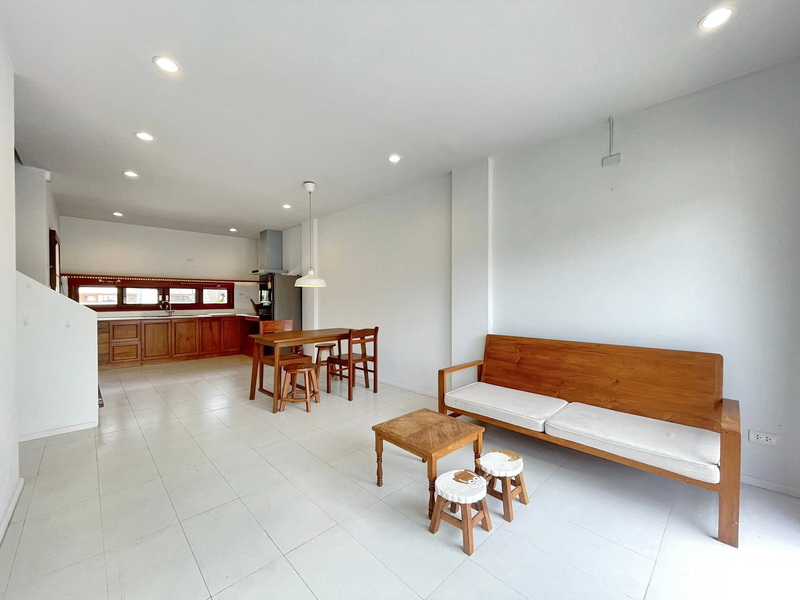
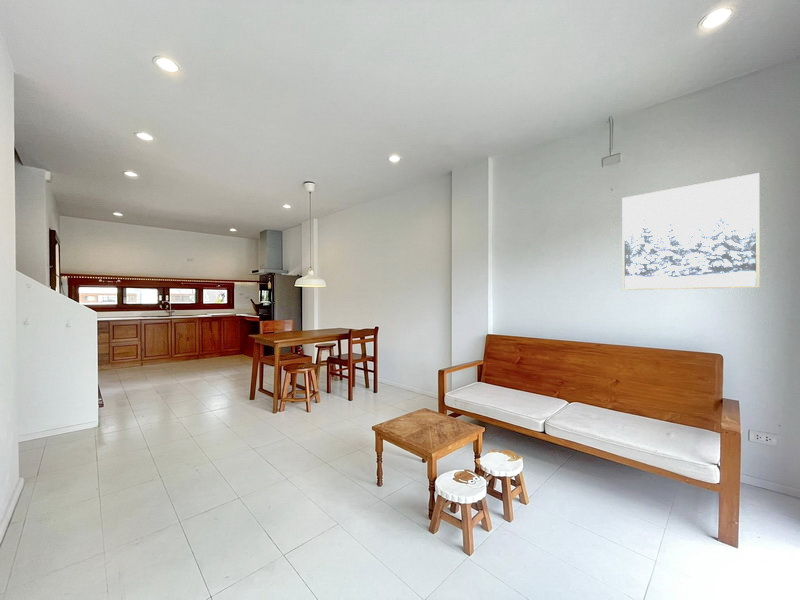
+ wall art [621,172,760,291]
